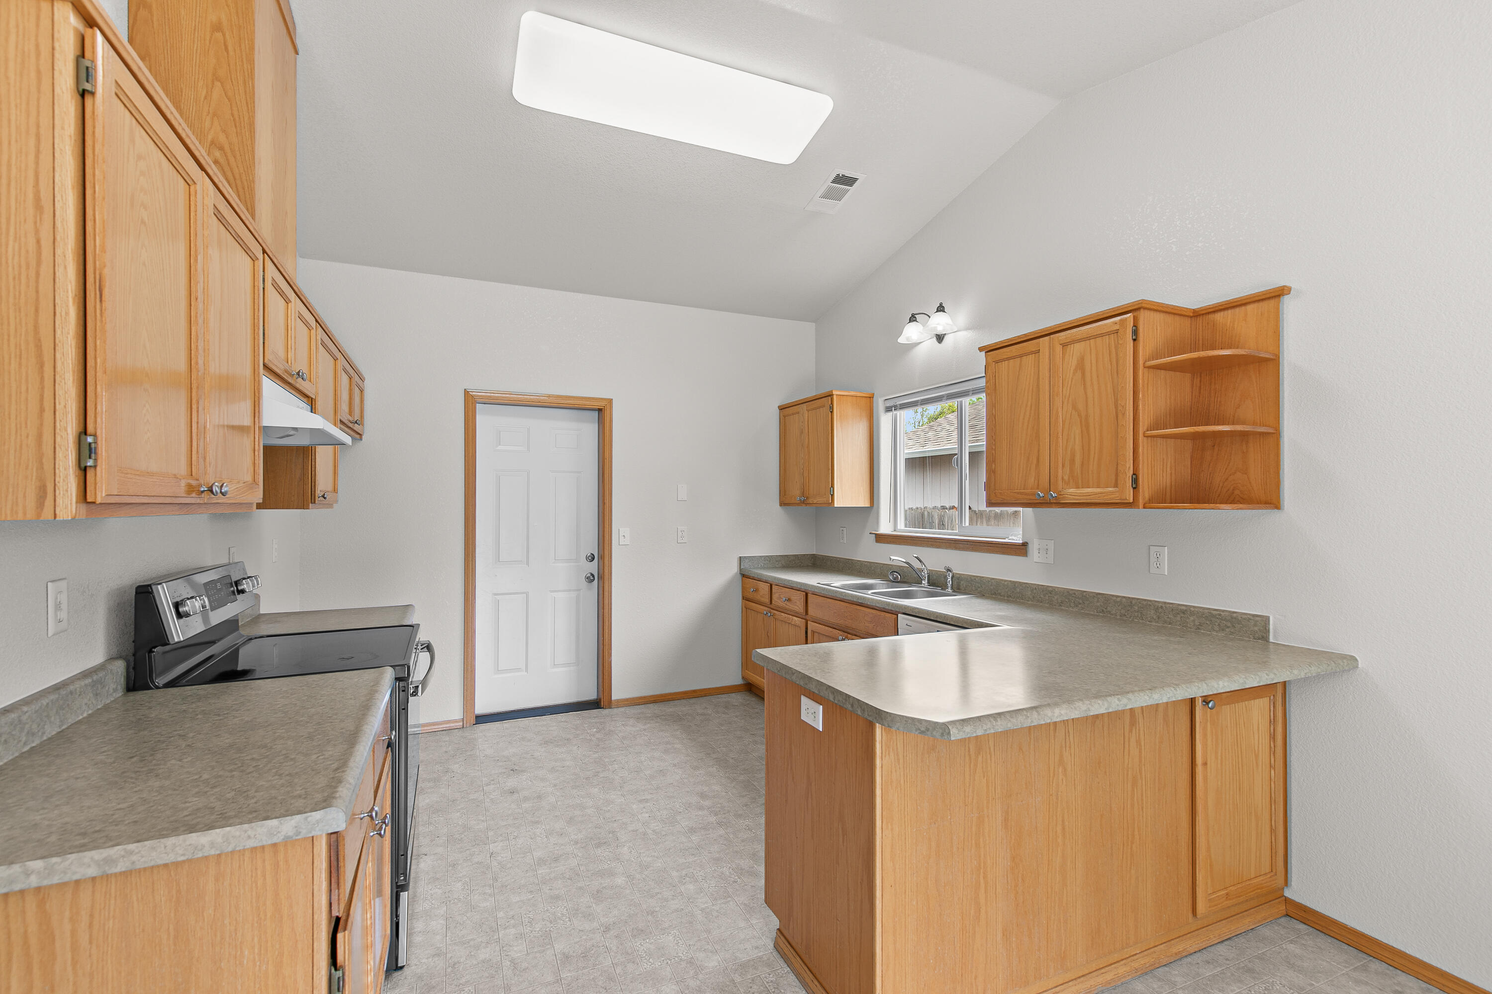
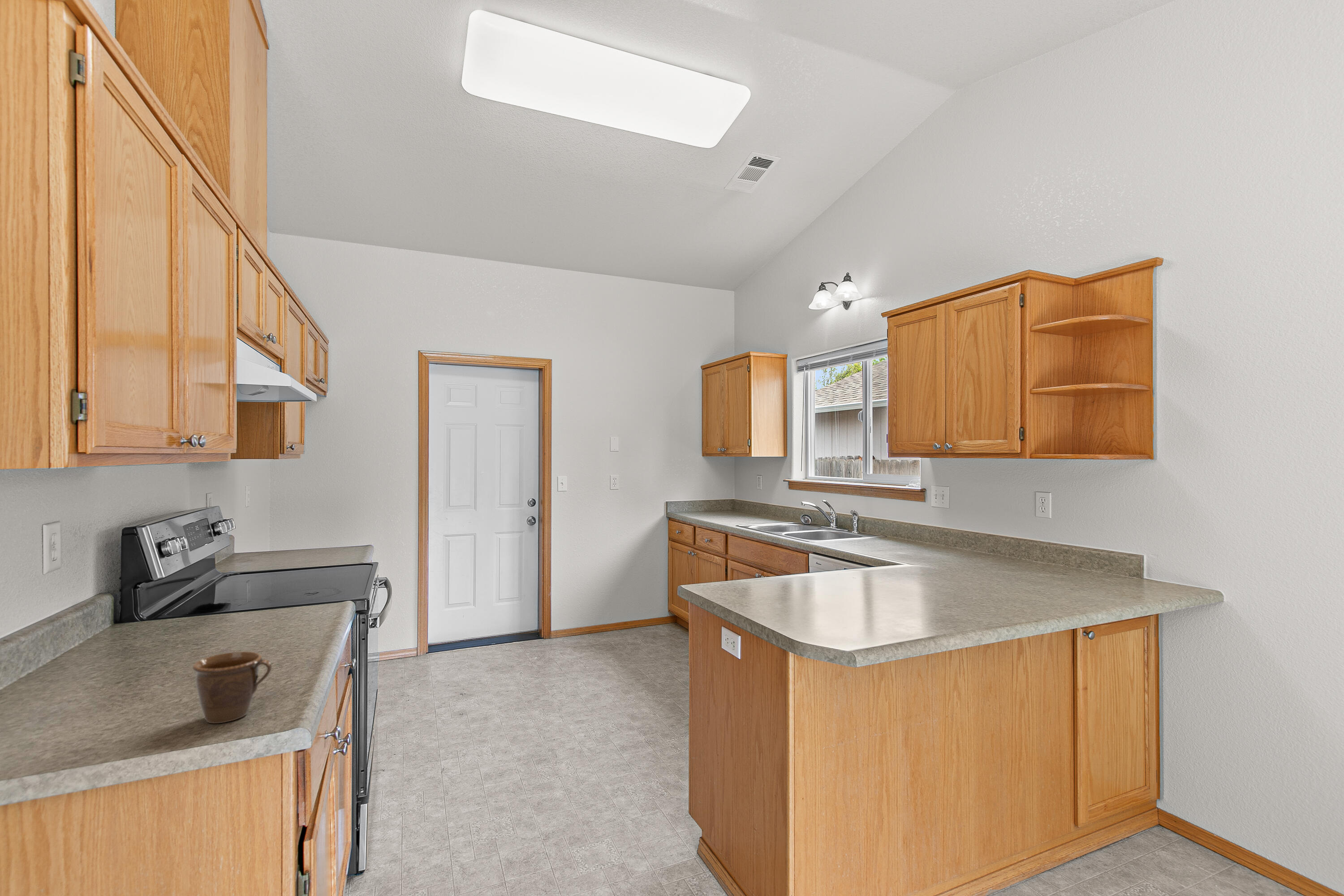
+ mug [192,651,272,724]
